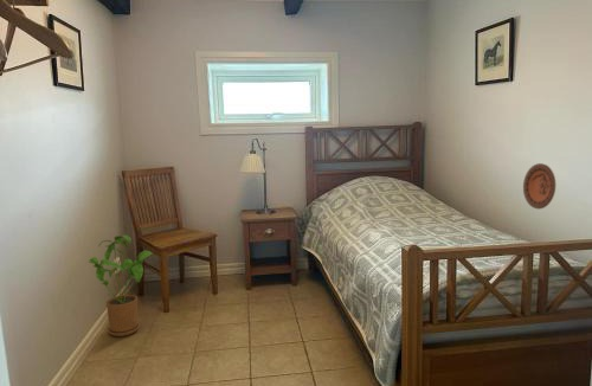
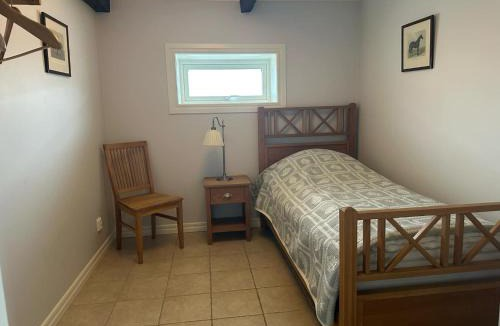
- house plant [88,233,155,337]
- decorative plate [522,162,556,210]
